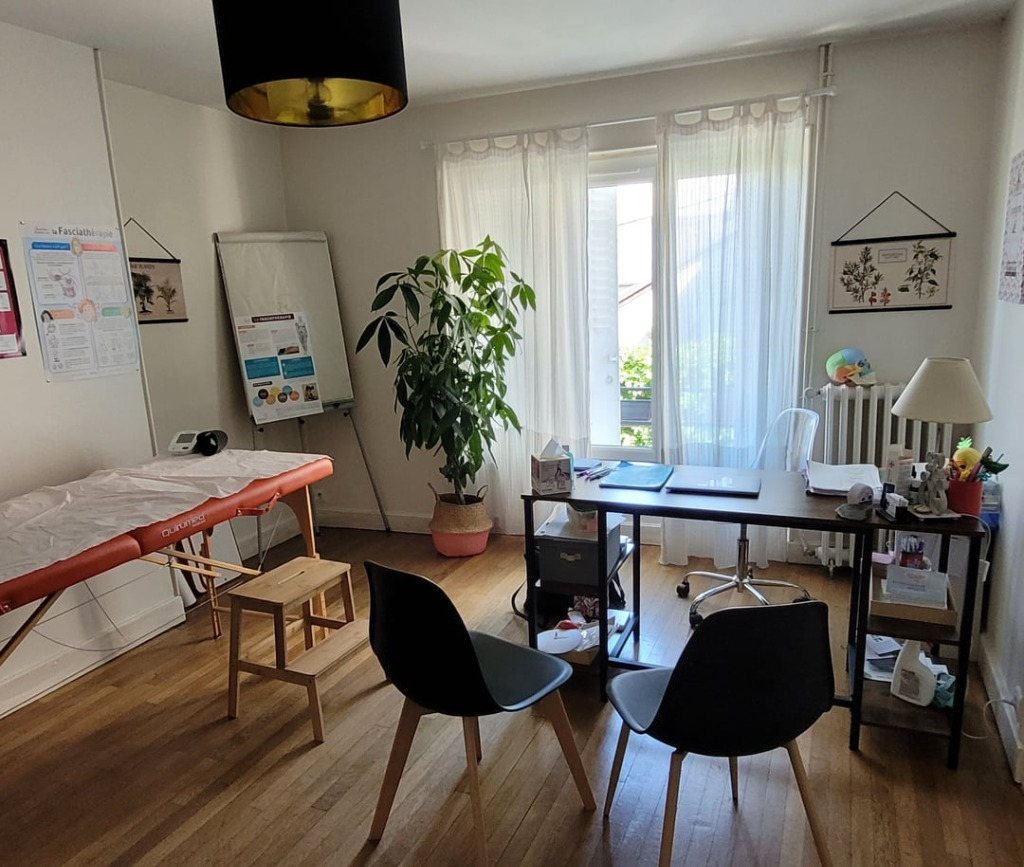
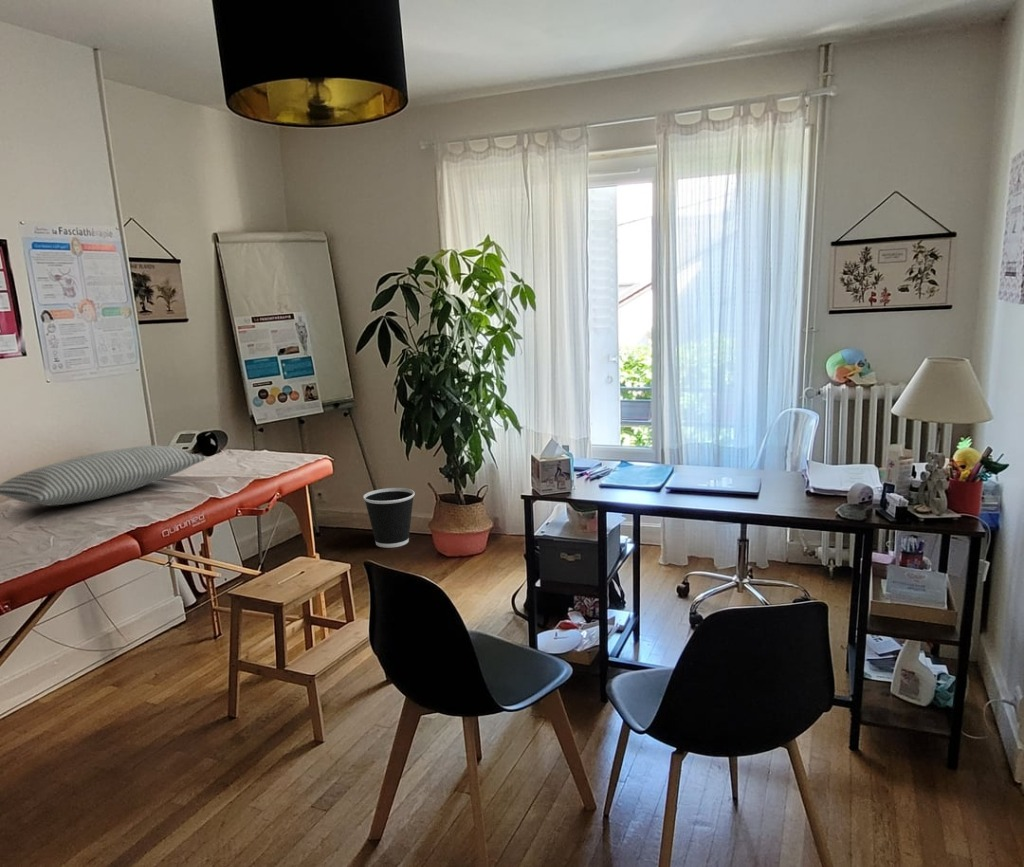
+ pillow [0,444,207,506]
+ wastebasket [362,487,416,549]
